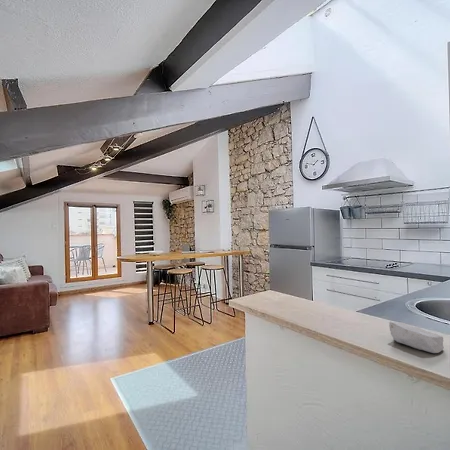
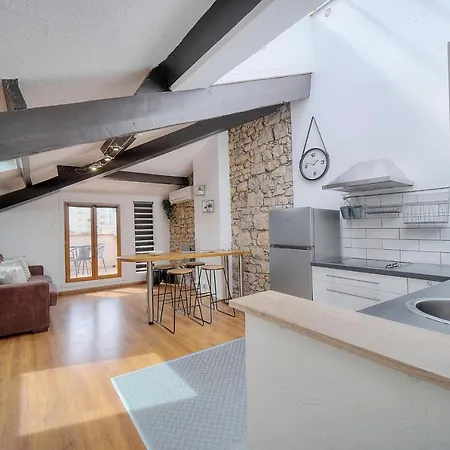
- soap bar [388,321,445,354]
